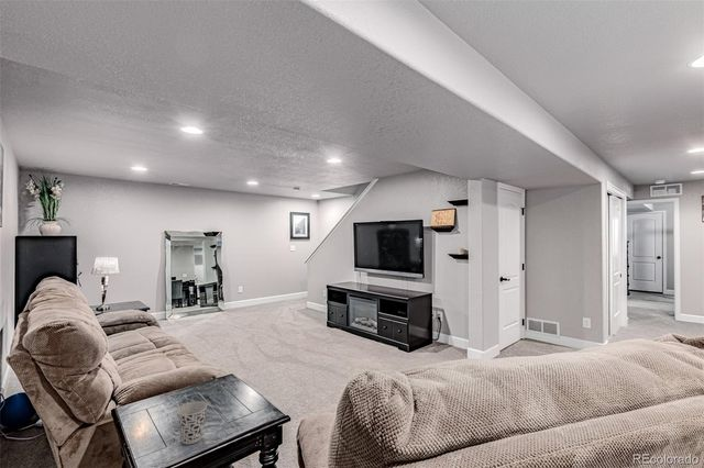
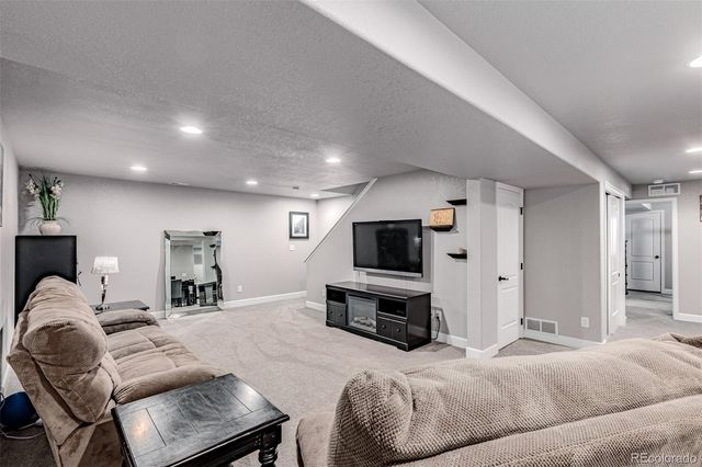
- cup [176,400,208,445]
